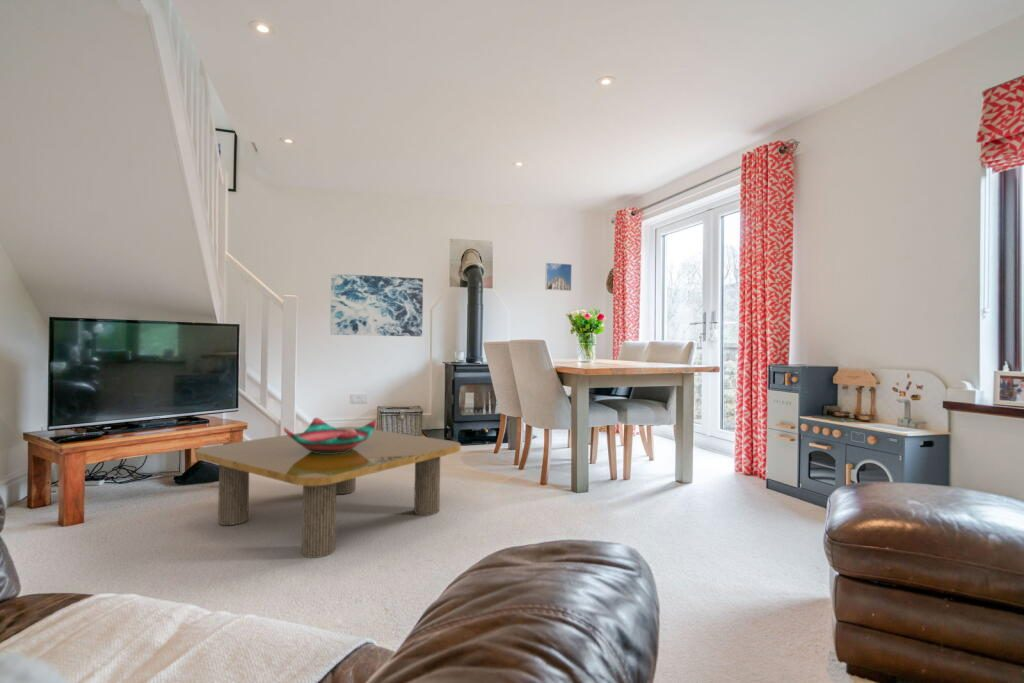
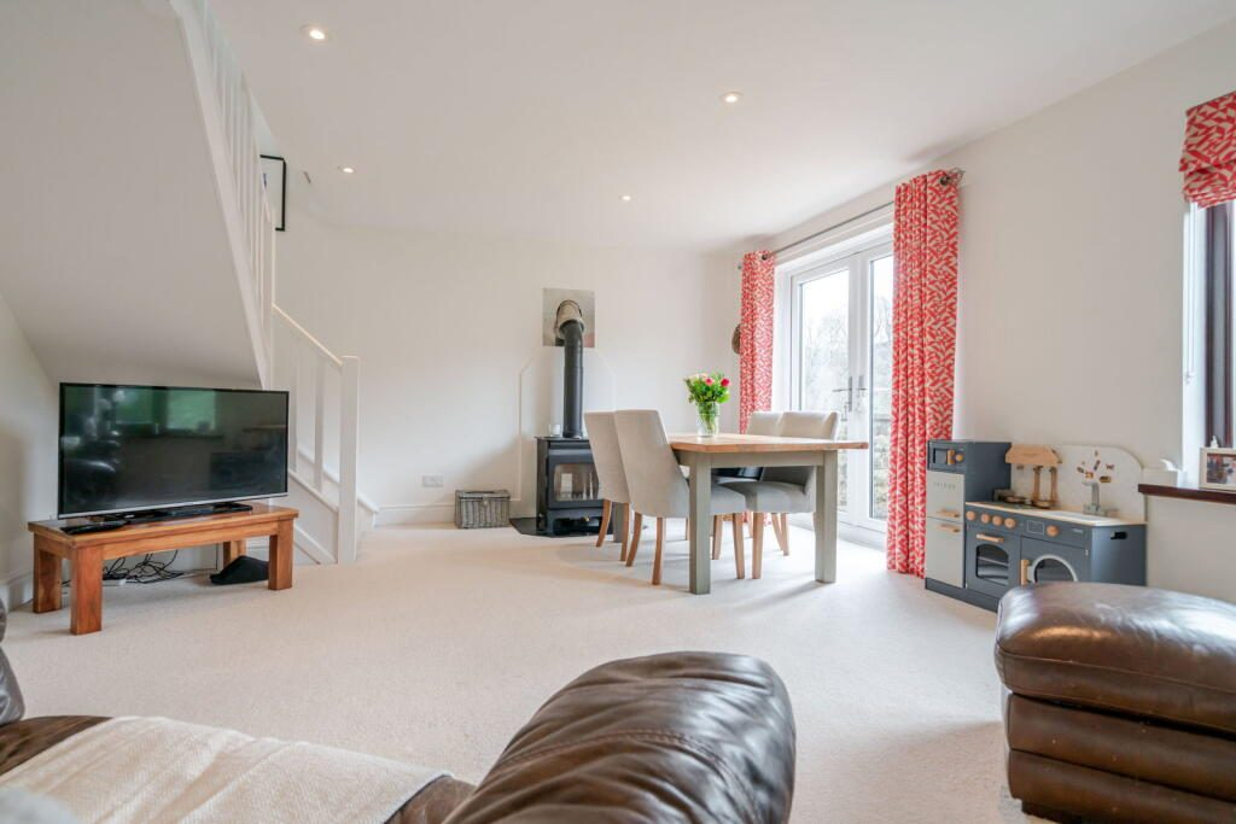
- wall art [329,273,424,337]
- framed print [544,262,573,292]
- coffee table [194,426,462,559]
- decorative bowl [283,417,377,454]
